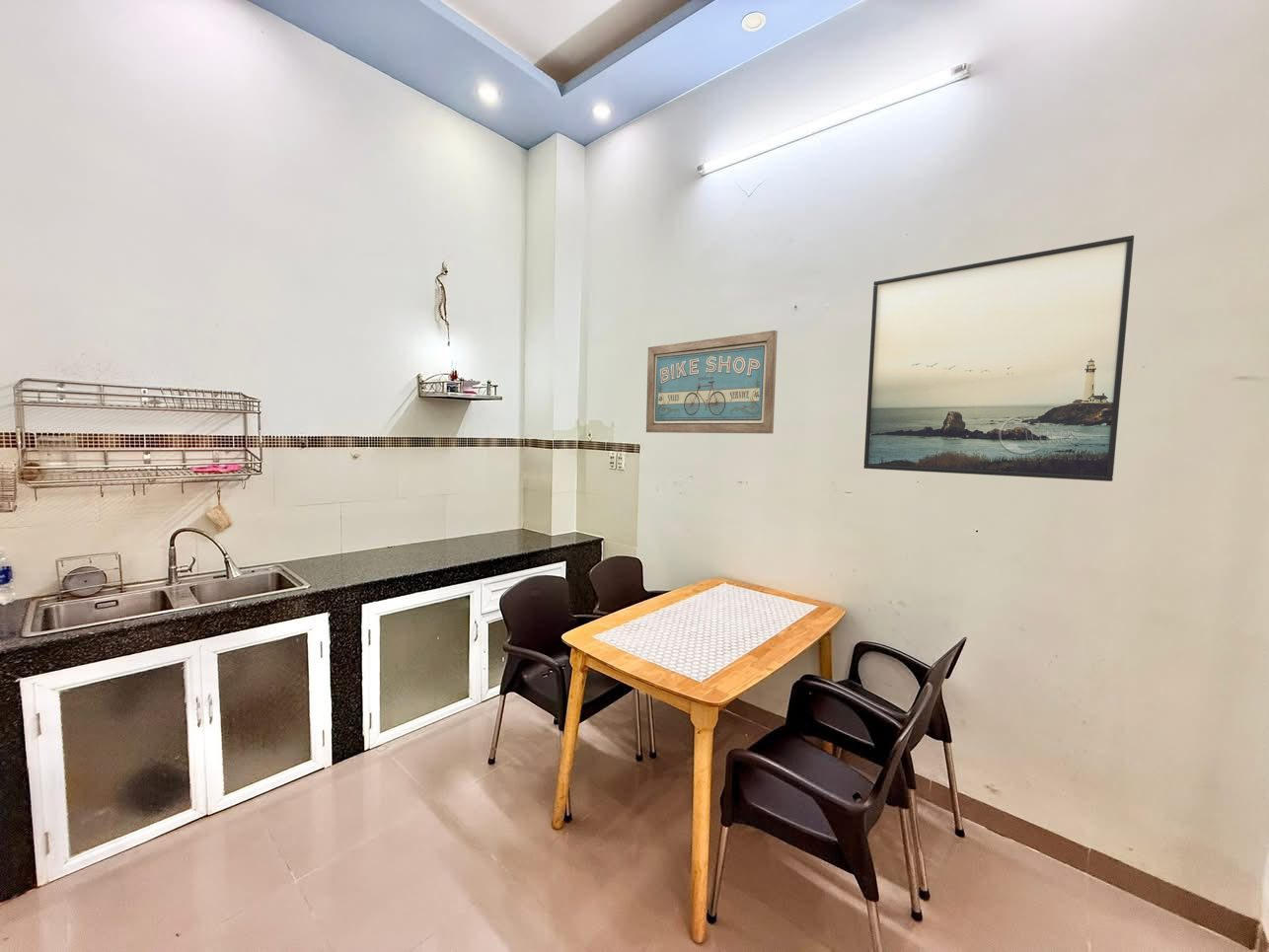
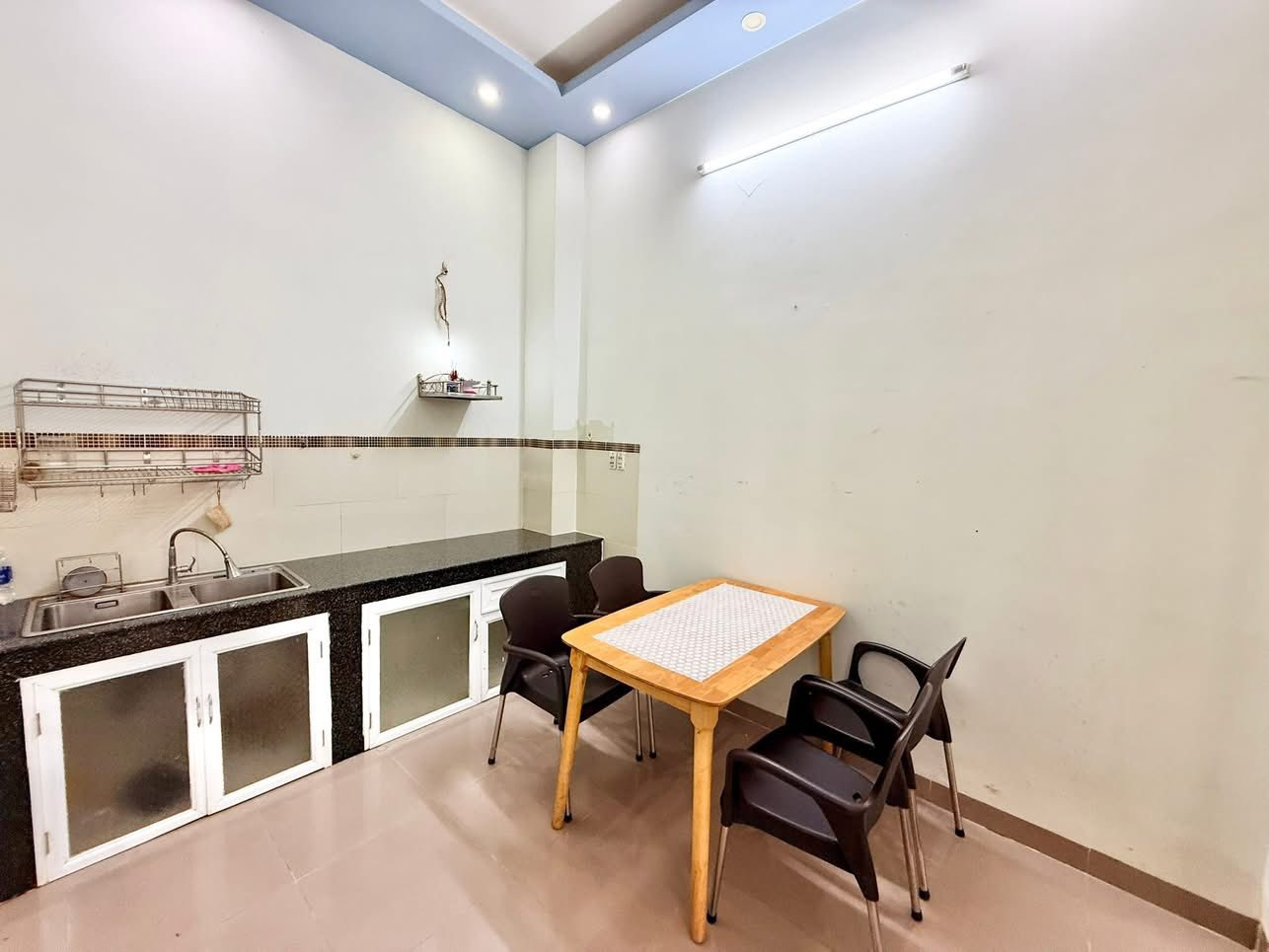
- wall art [645,330,779,435]
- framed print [862,235,1135,482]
